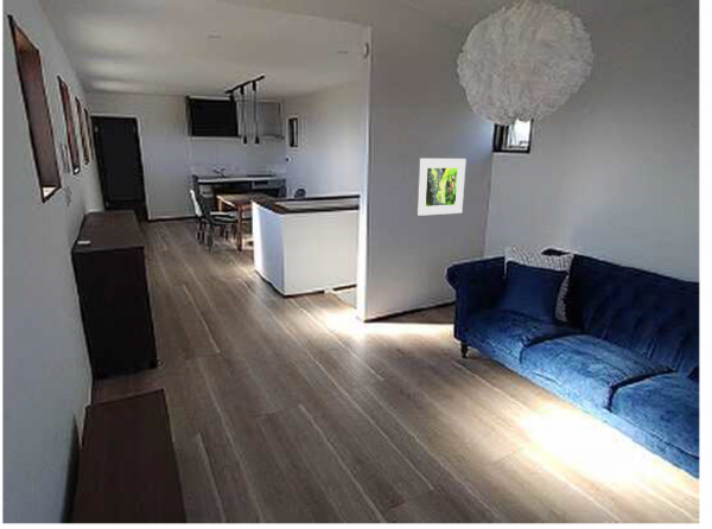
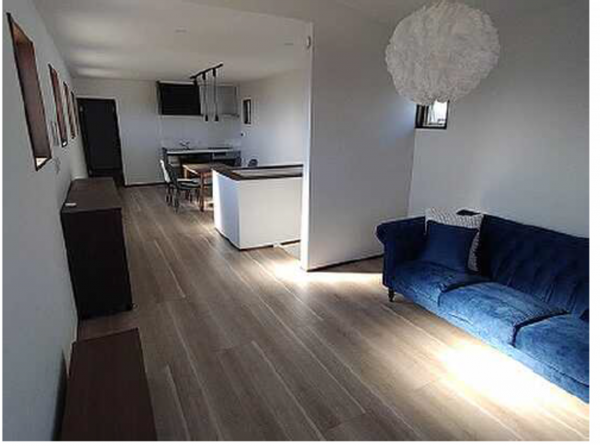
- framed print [415,158,466,217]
